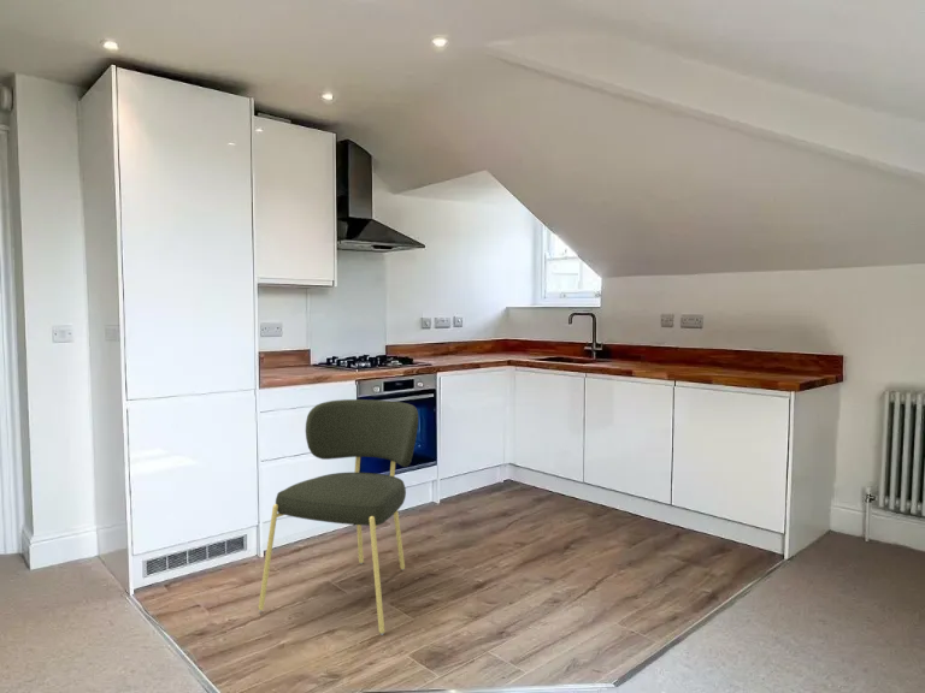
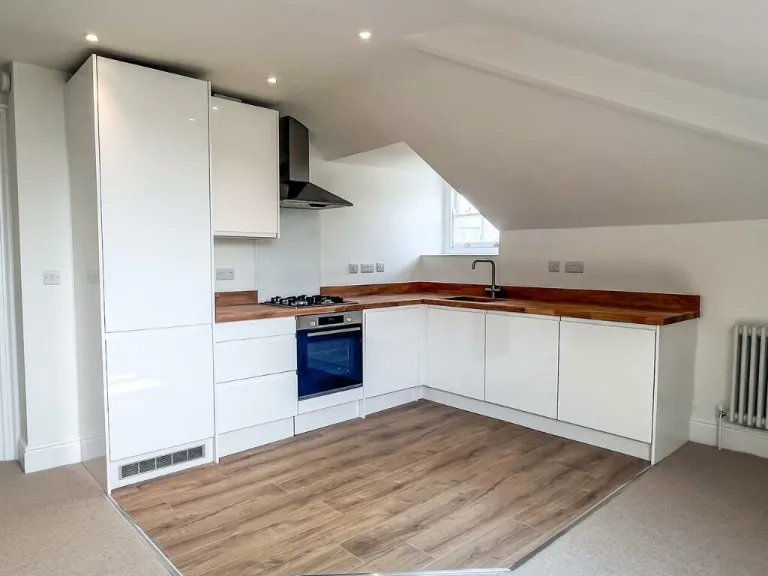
- dining chair [258,398,419,636]
